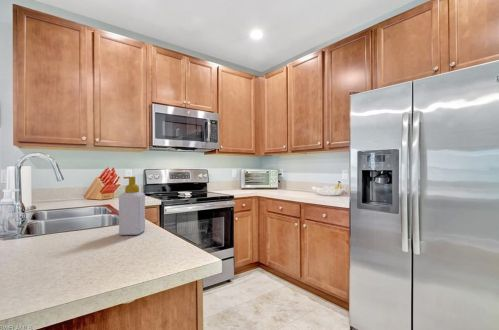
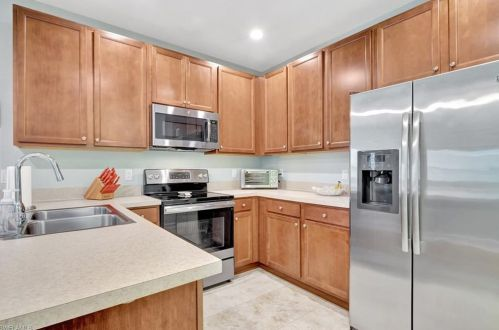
- soap bottle [118,176,146,236]
